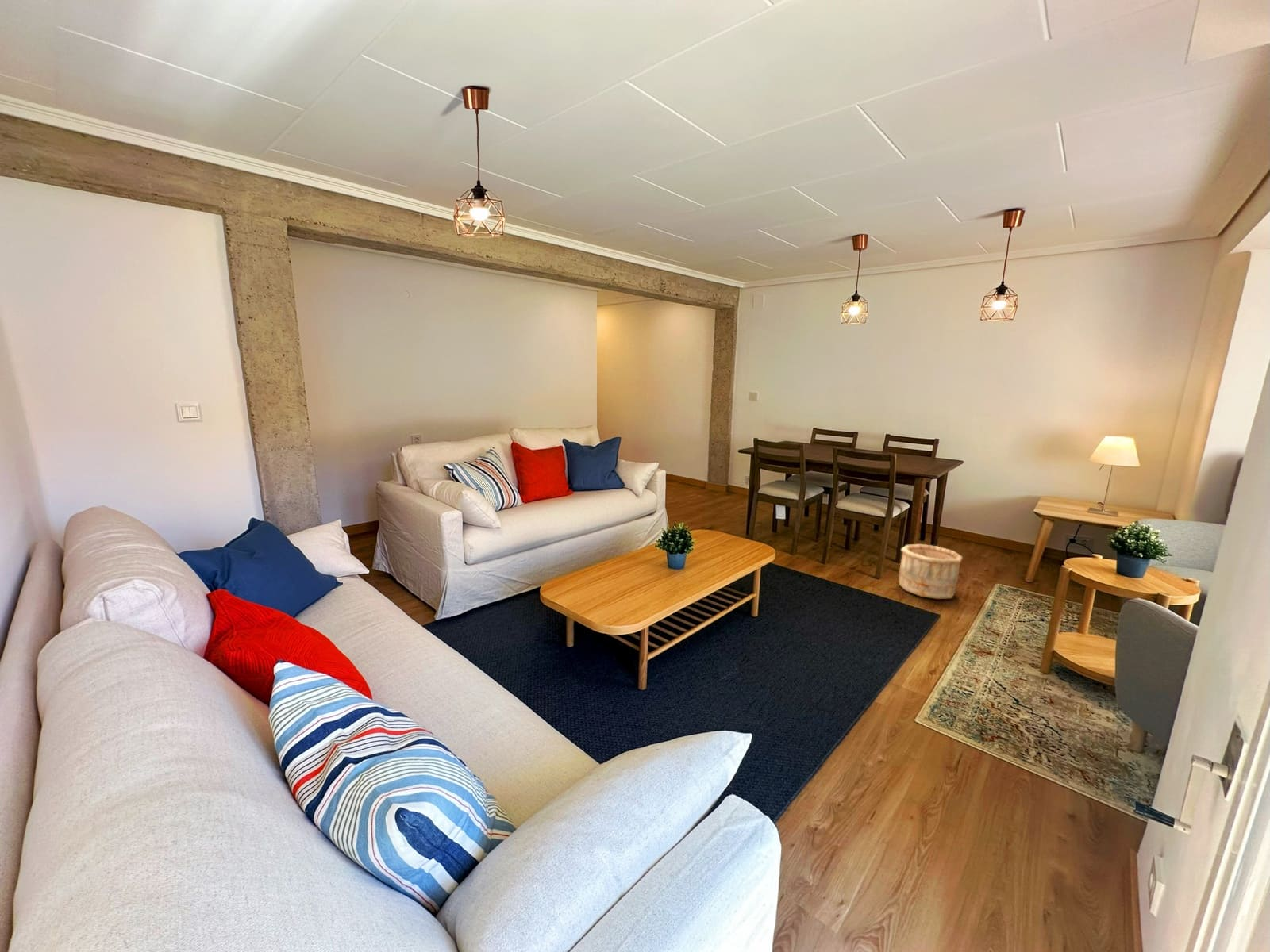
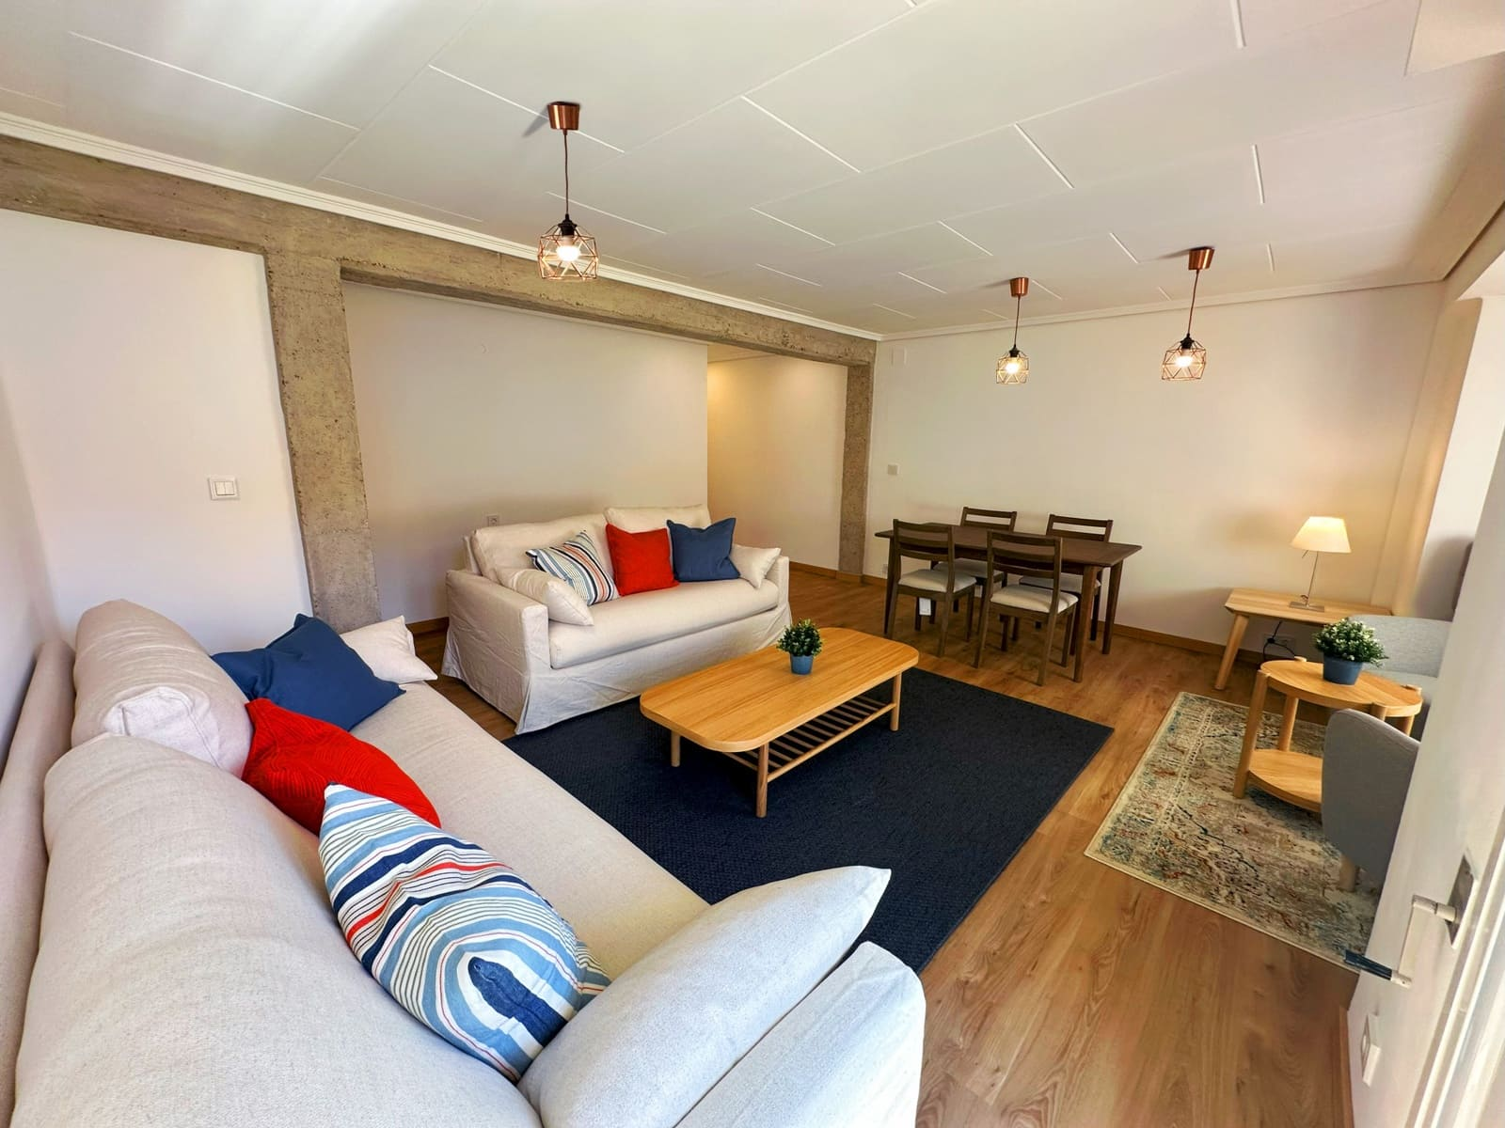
- wooden bucket [898,543,964,600]
